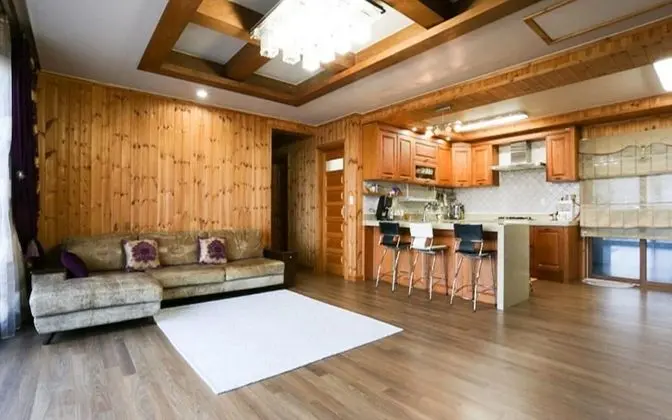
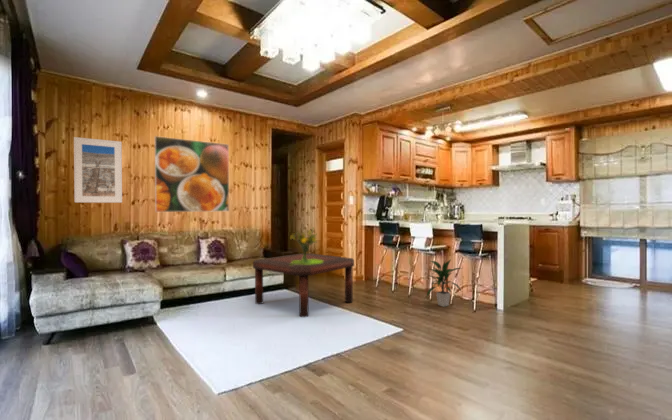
+ indoor plant [425,258,463,308]
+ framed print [154,135,230,213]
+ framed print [73,136,123,204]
+ bouquet [289,227,324,265]
+ coffee table [252,253,355,318]
